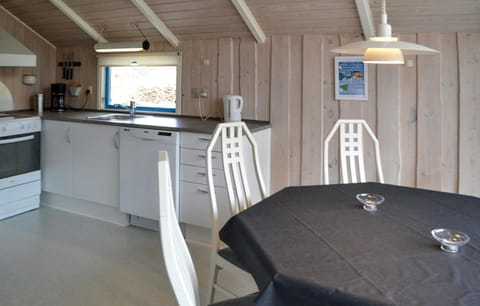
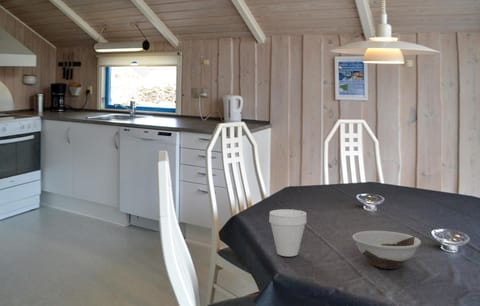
+ cup [268,208,307,257]
+ bowl [352,230,422,270]
